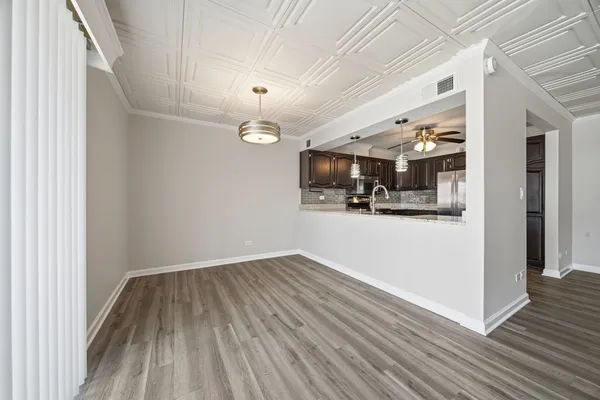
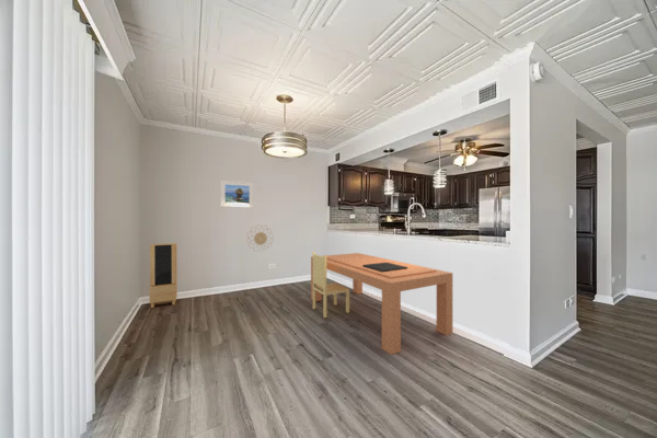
+ storage cabinet [149,242,178,309]
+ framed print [219,178,255,208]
+ decorative wall piece [245,223,275,253]
+ dining table [310,251,453,356]
